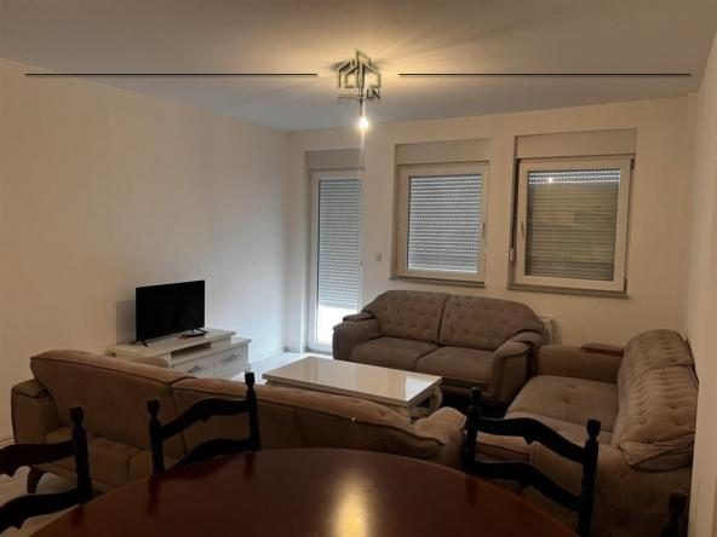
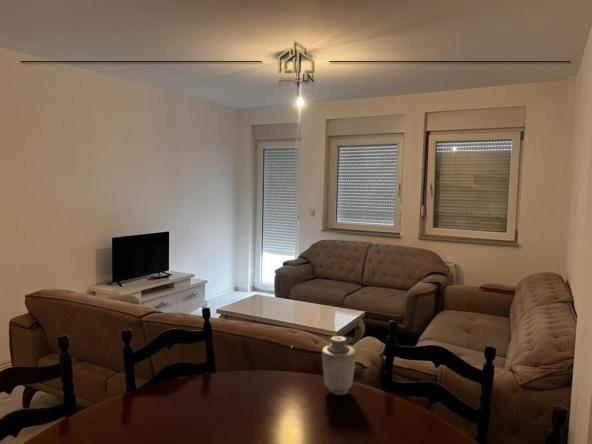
+ vase [321,335,357,396]
